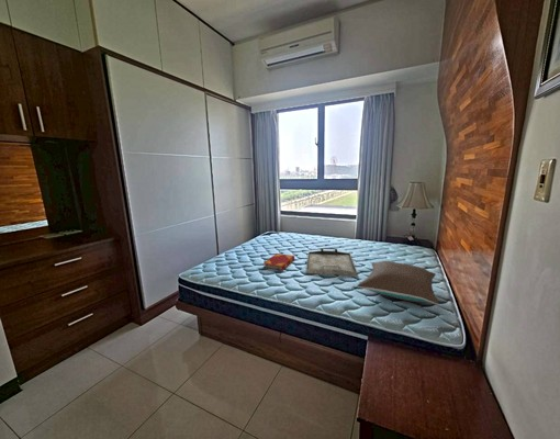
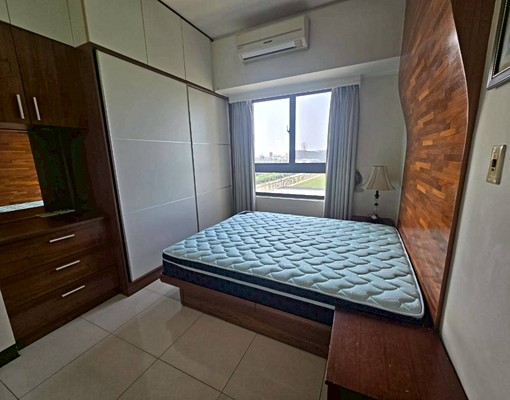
- serving tray [305,247,358,277]
- pillow [357,260,439,305]
- hardback book [262,252,295,272]
